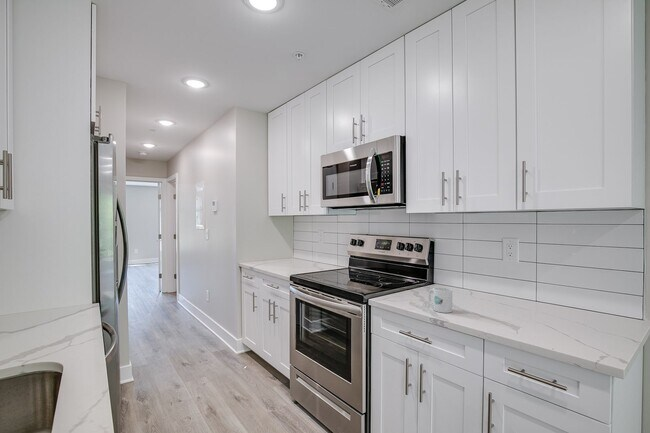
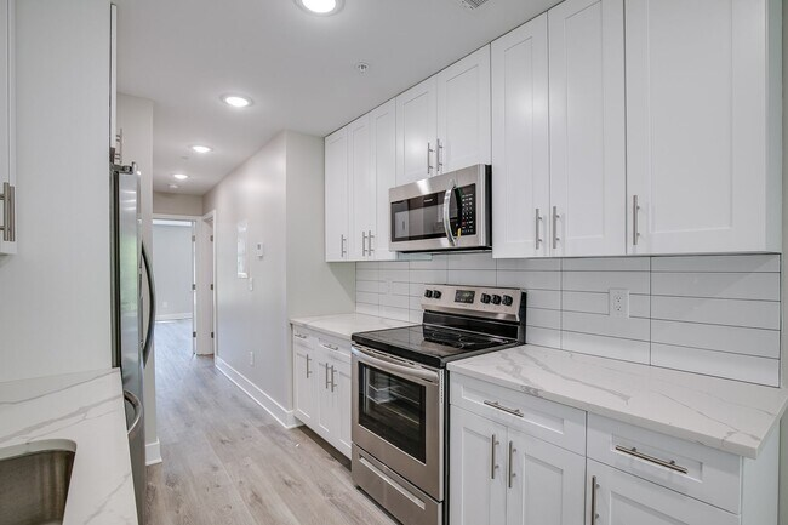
- mug [427,286,453,314]
